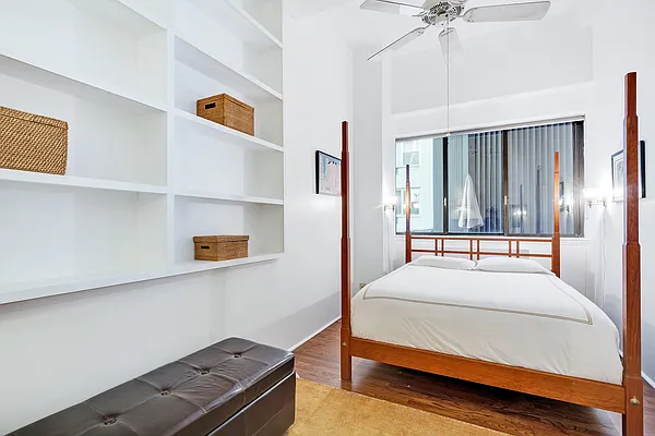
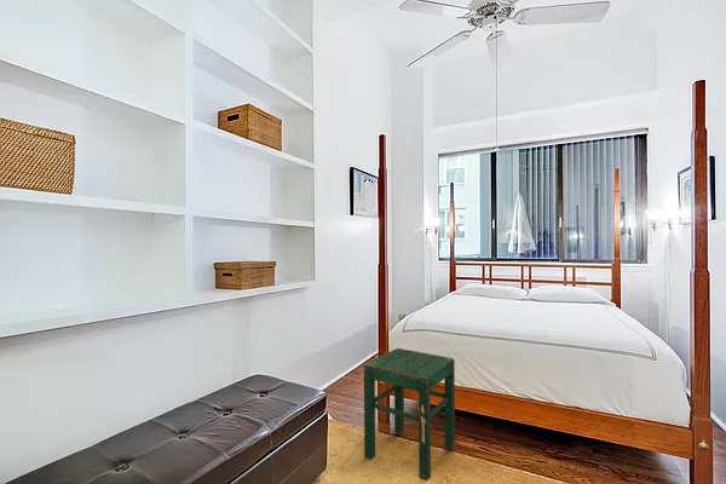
+ stool [363,347,456,482]
